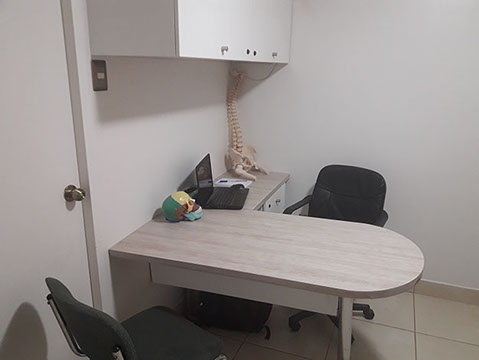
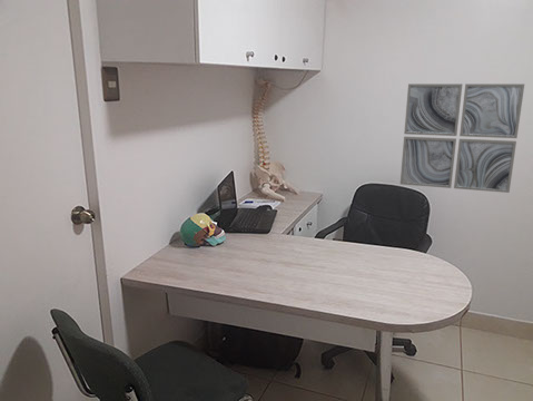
+ wall art [399,82,525,194]
